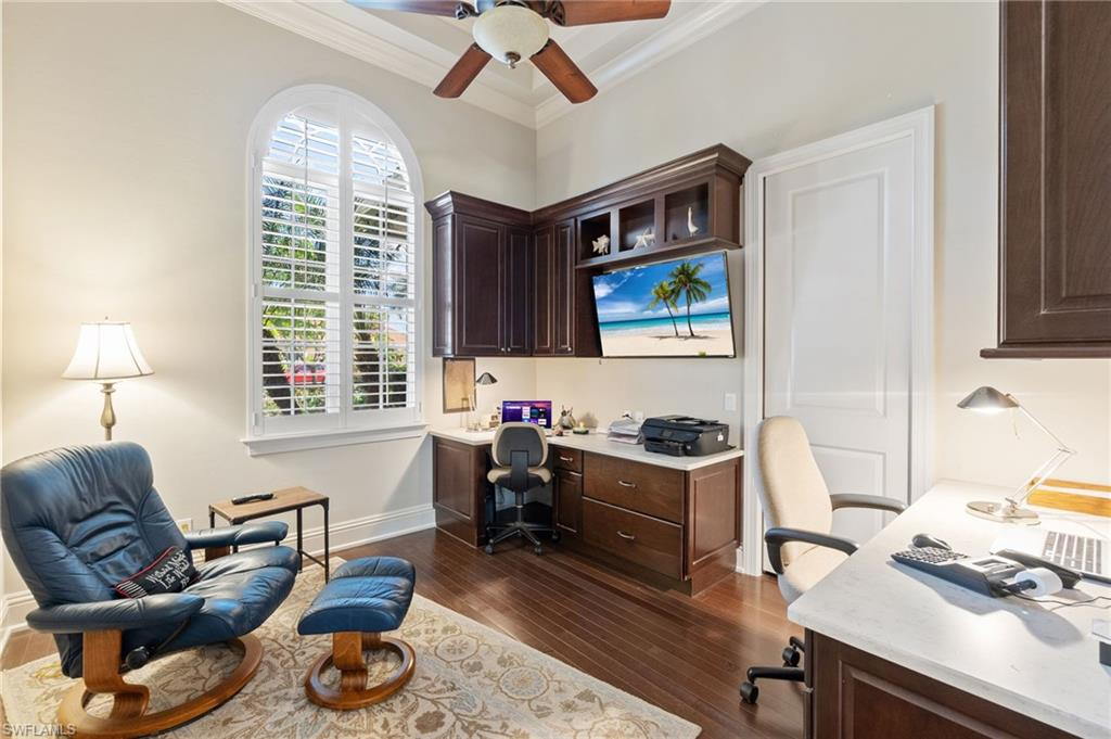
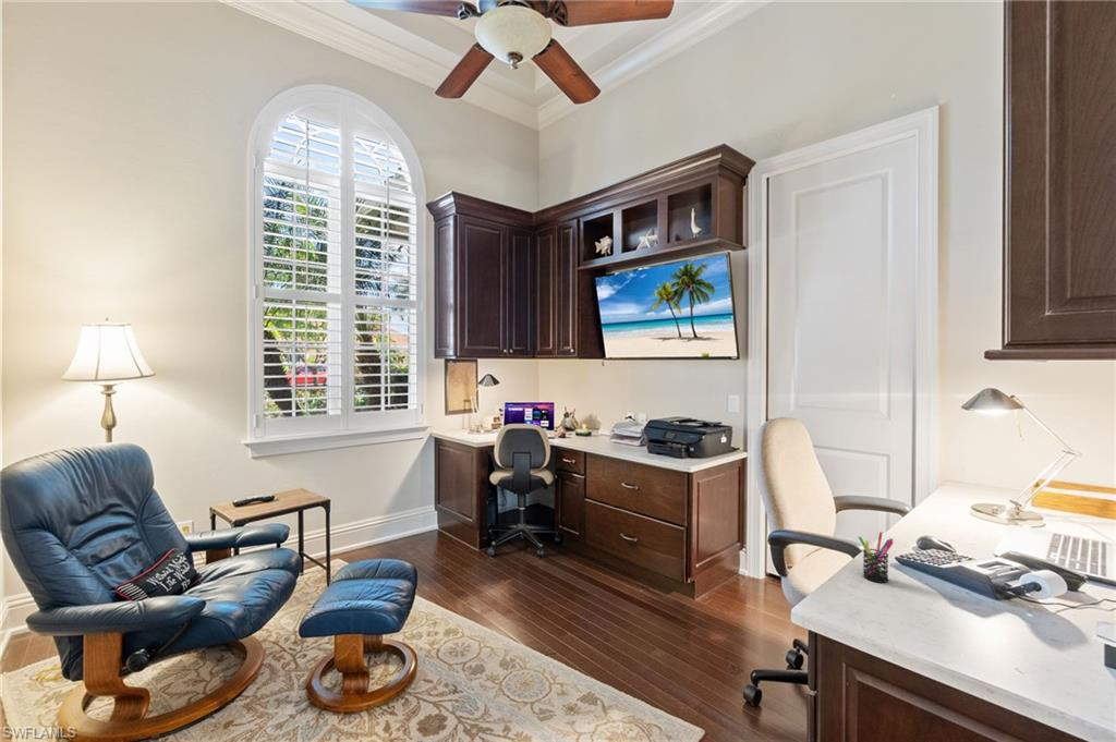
+ pen holder [857,531,895,584]
